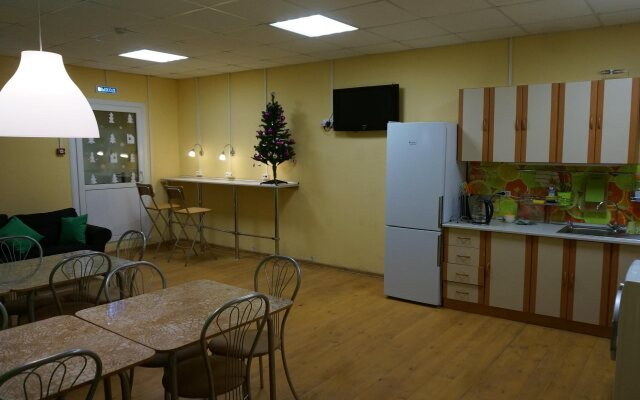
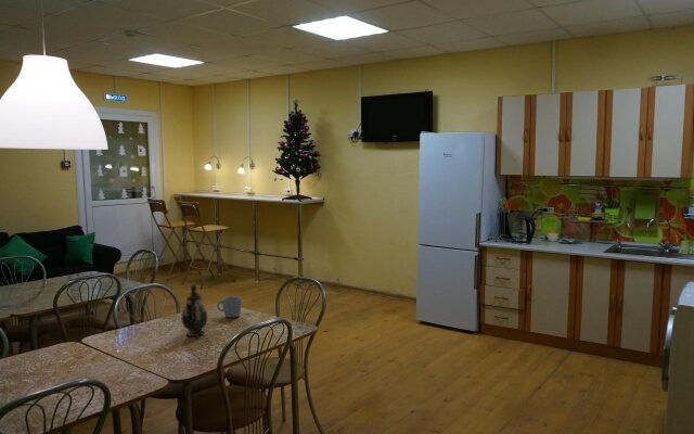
+ mug [216,295,243,319]
+ teapot [180,283,208,337]
